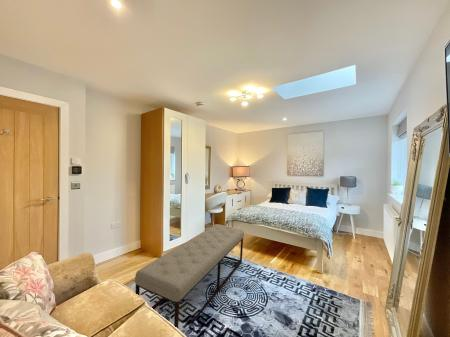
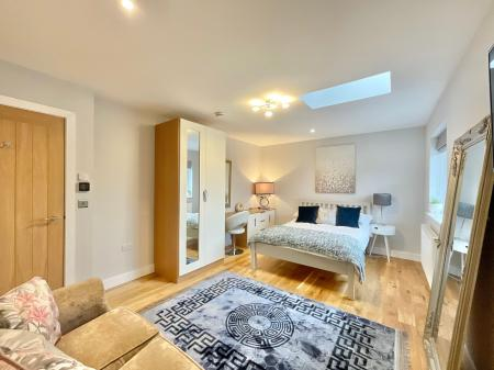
- bench [134,223,245,329]
